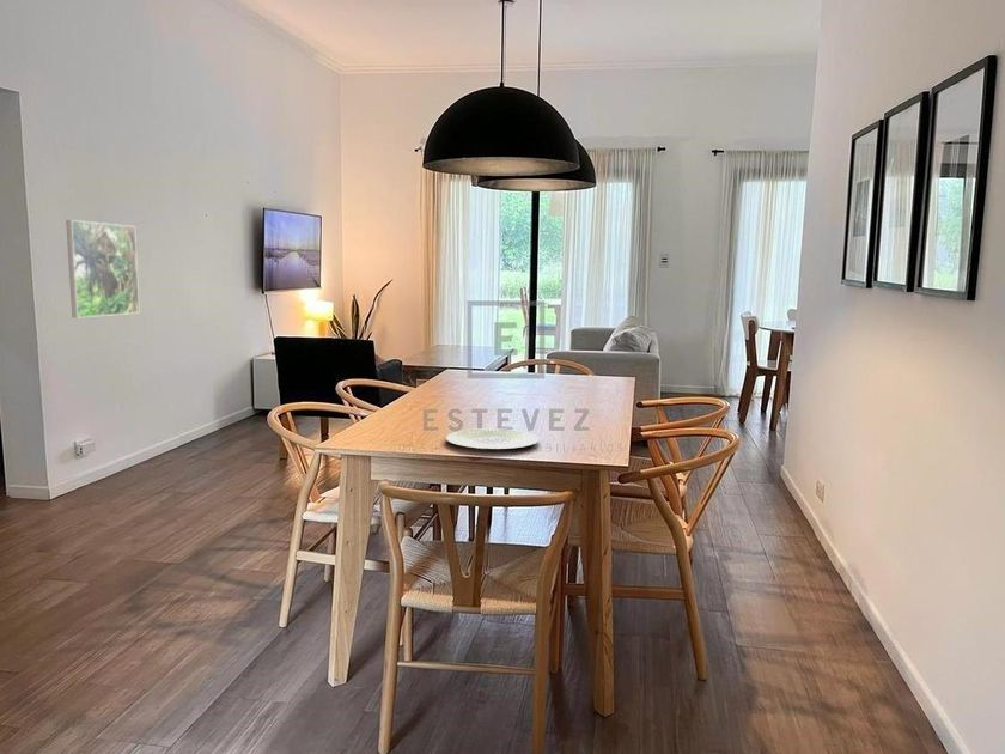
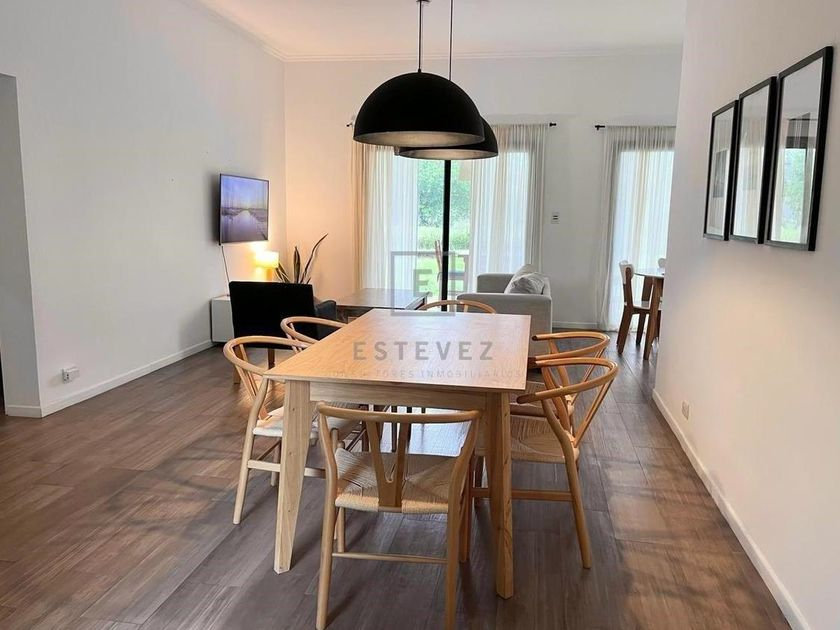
- plate [445,427,540,450]
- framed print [65,219,140,318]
